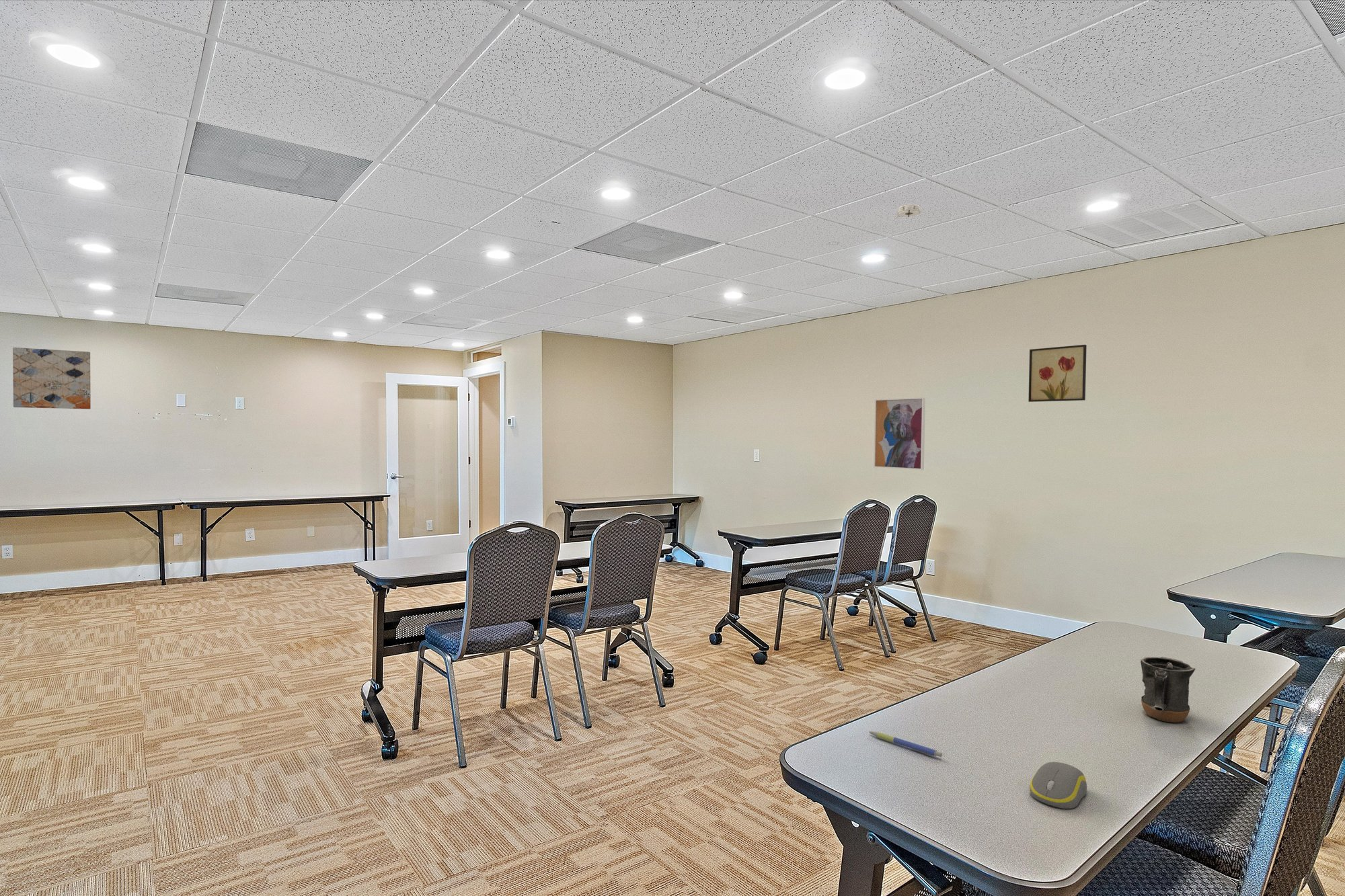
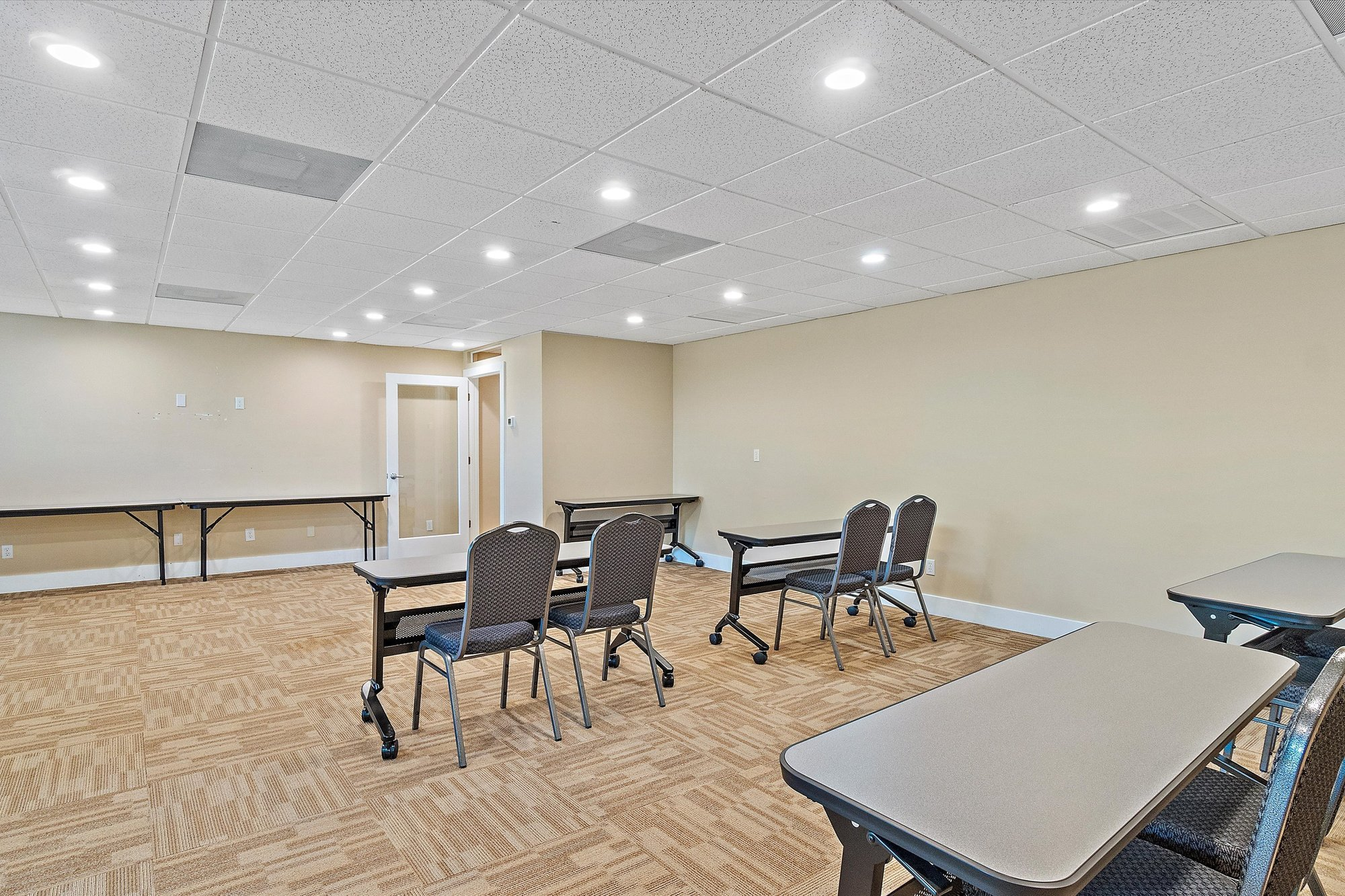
- wall art [1028,344,1087,403]
- computer mouse [1029,761,1087,809]
- wall art [873,397,926,471]
- wall art [12,347,91,410]
- smoke detector [894,204,922,219]
- mug [1140,656,1196,723]
- pen [868,731,943,758]
